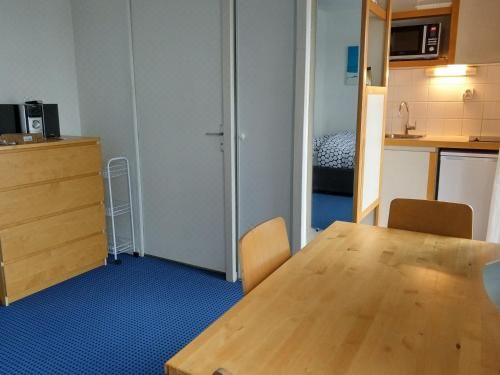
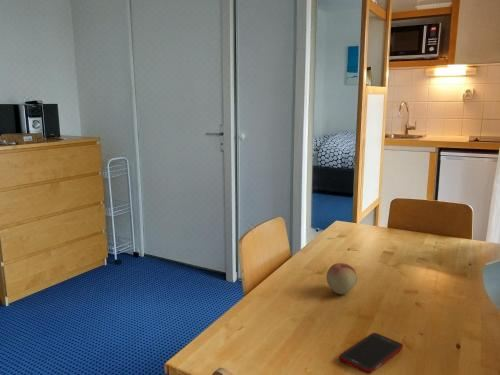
+ cell phone [338,332,404,375]
+ fruit [326,262,358,295]
